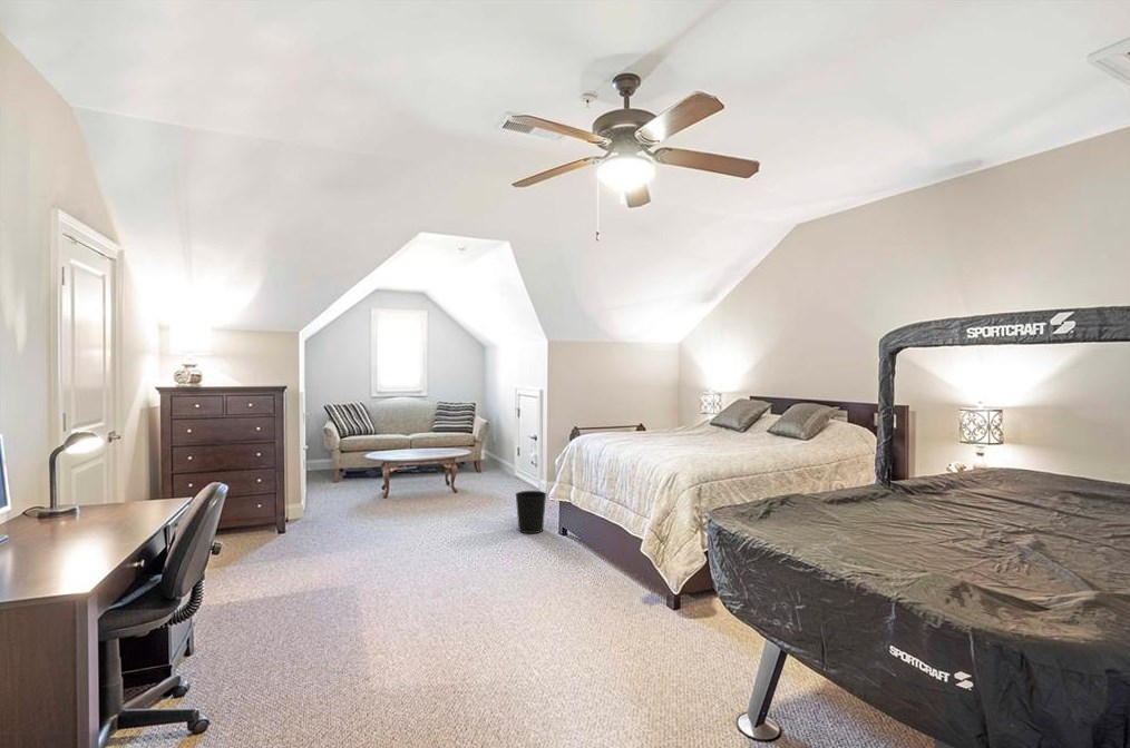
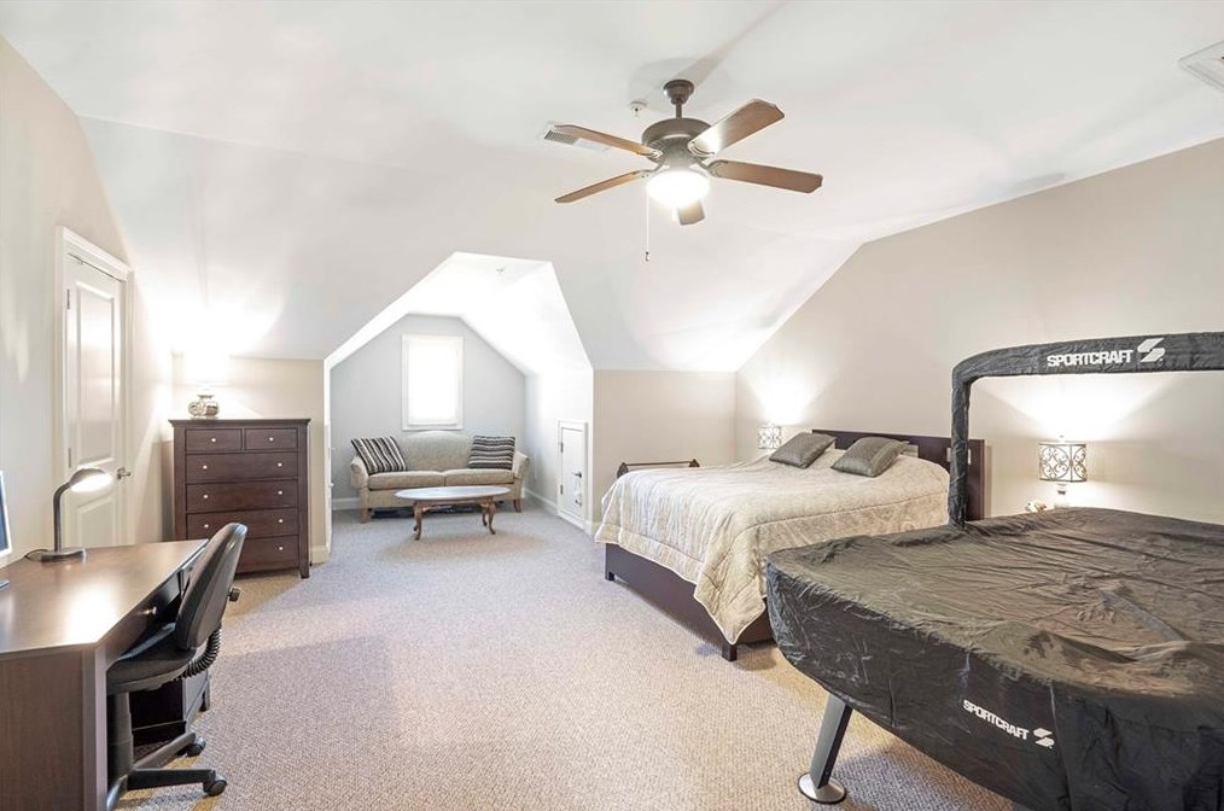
- wastebasket [514,490,547,534]
